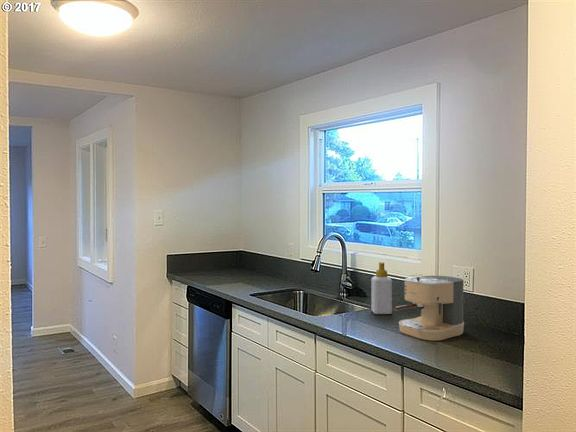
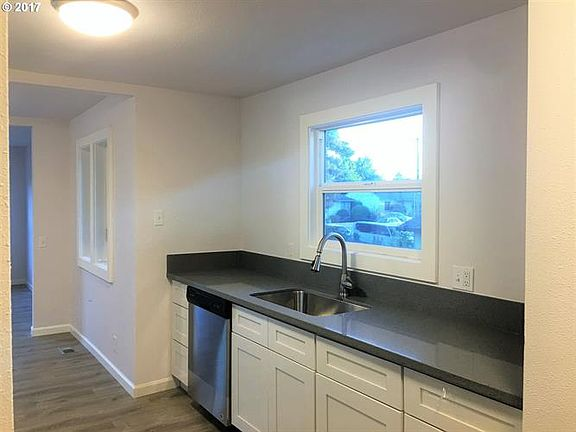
- coffee maker [392,274,465,341]
- soap bottle [370,261,393,315]
